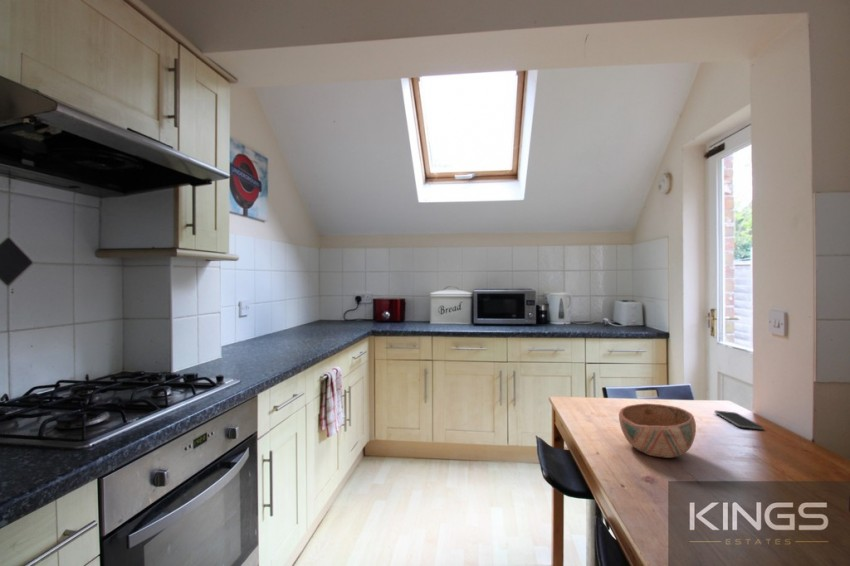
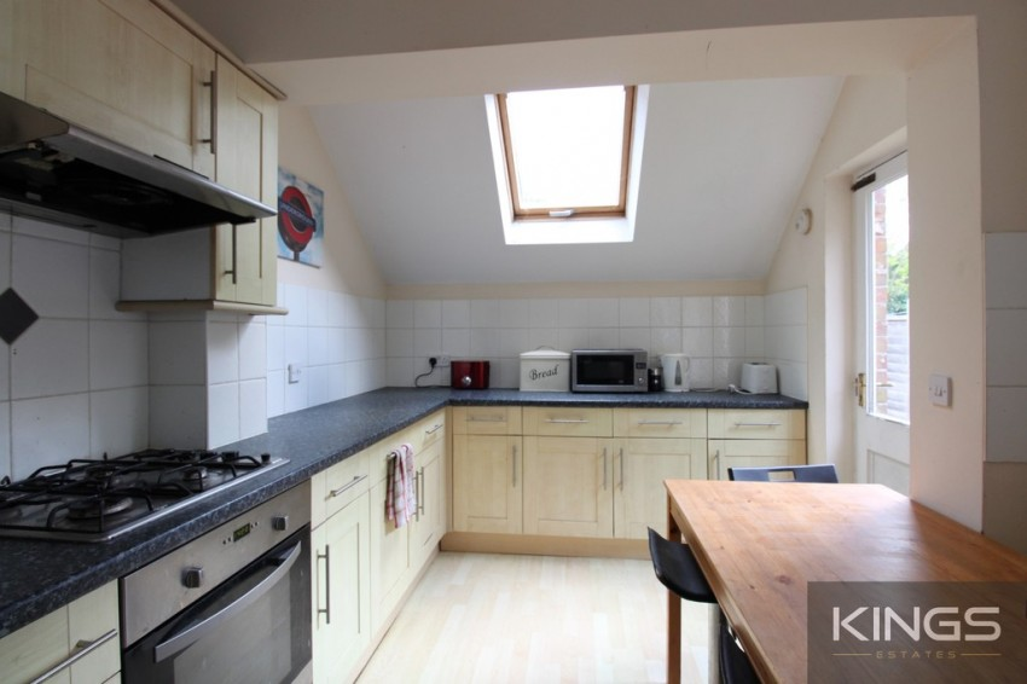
- bowl [618,403,697,459]
- smartphone [713,410,764,431]
